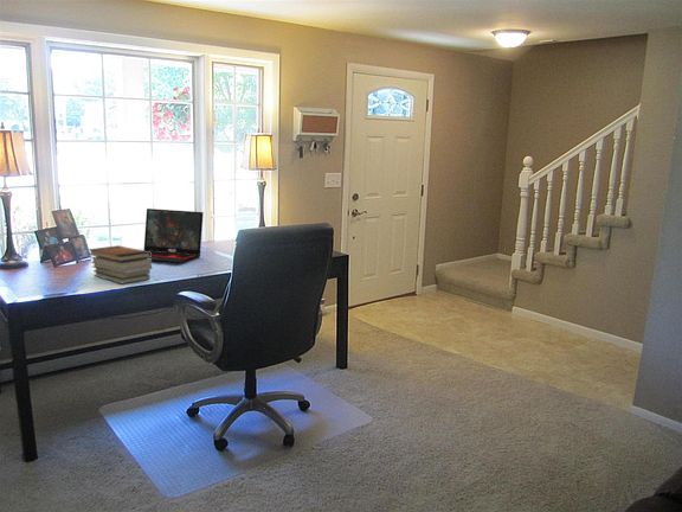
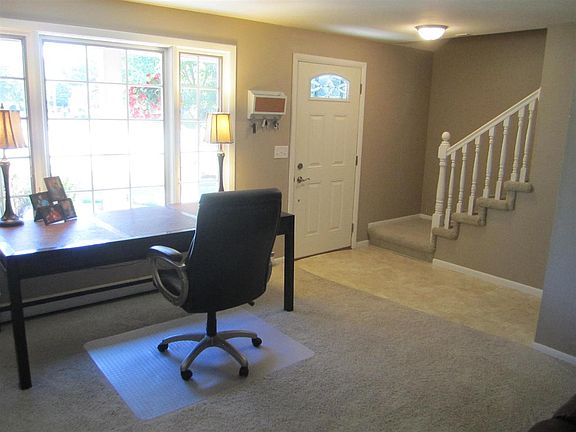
- book stack [86,244,153,286]
- laptop [143,207,205,264]
